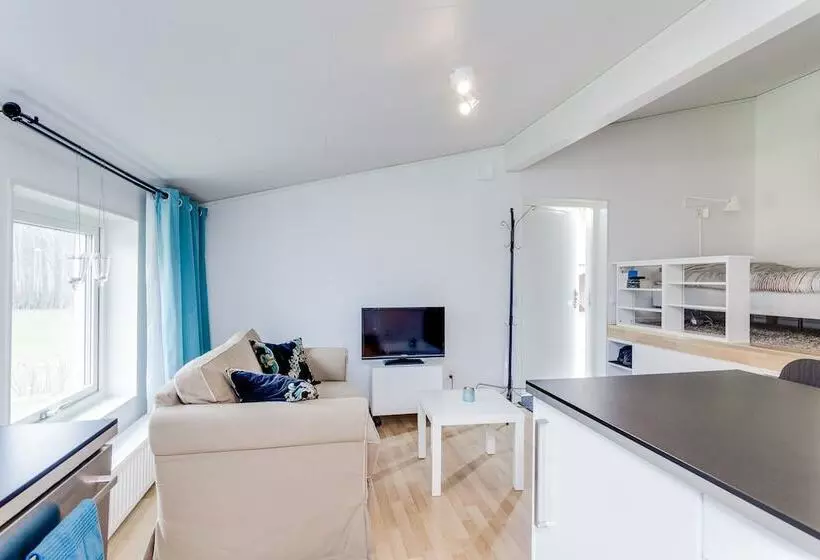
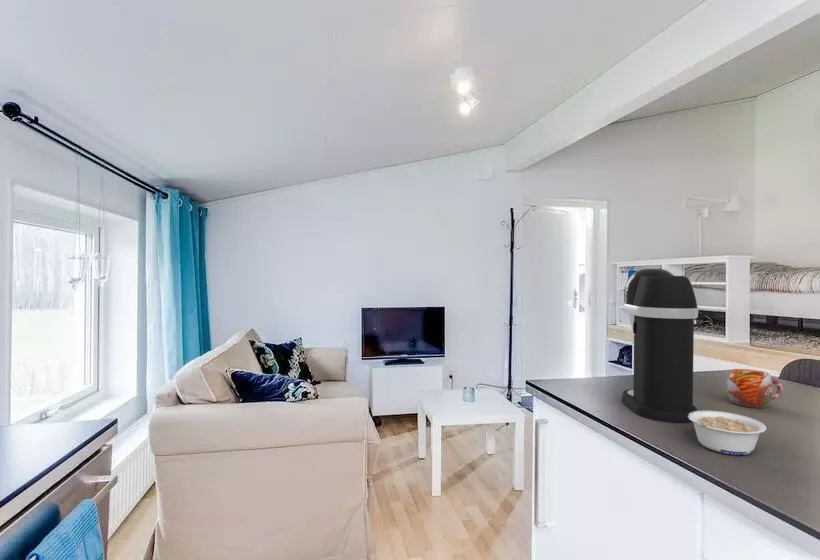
+ coffee maker [621,267,700,424]
+ mug [726,368,784,409]
+ legume [688,409,767,456]
